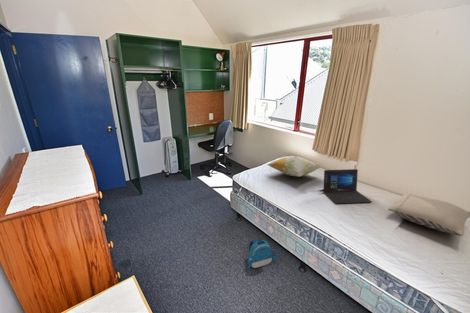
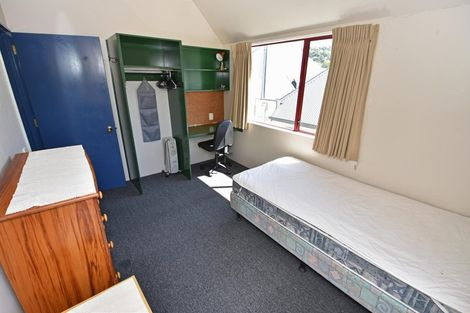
- pillow [387,193,470,237]
- decorative pillow [266,155,322,178]
- laptop [322,168,373,205]
- backpack [247,238,279,269]
